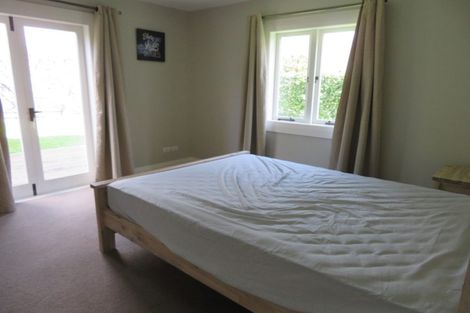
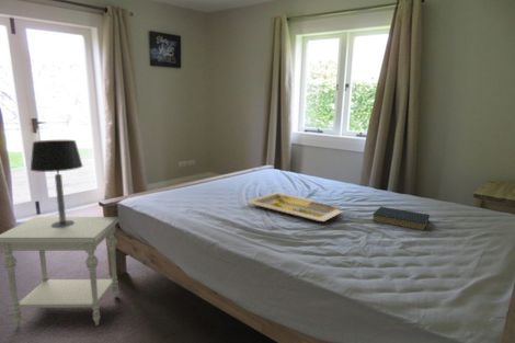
+ side table [0,216,121,328]
+ hardback book [371,206,431,232]
+ table lamp [30,139,84,228]
+ serving tray [245,191,344,222]
